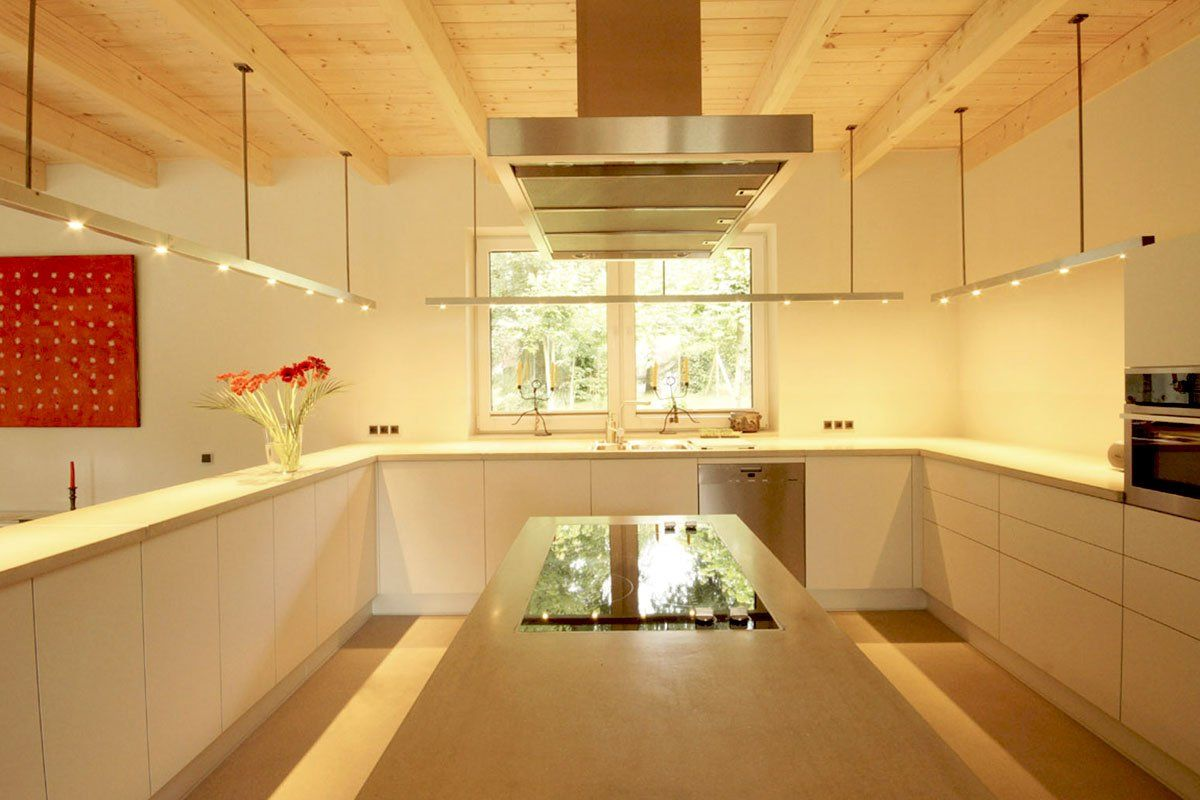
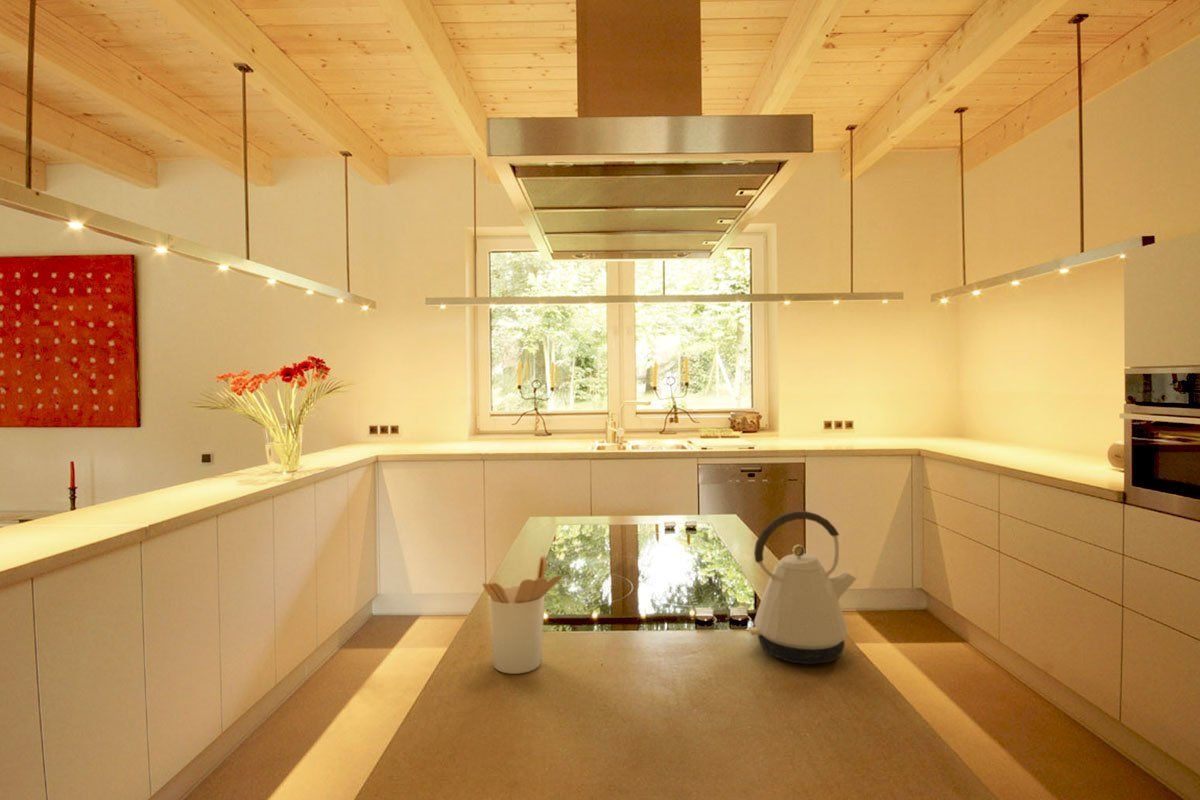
+ kettle [747,510,857,665]
+ utensil holder [482,555,563,675]
